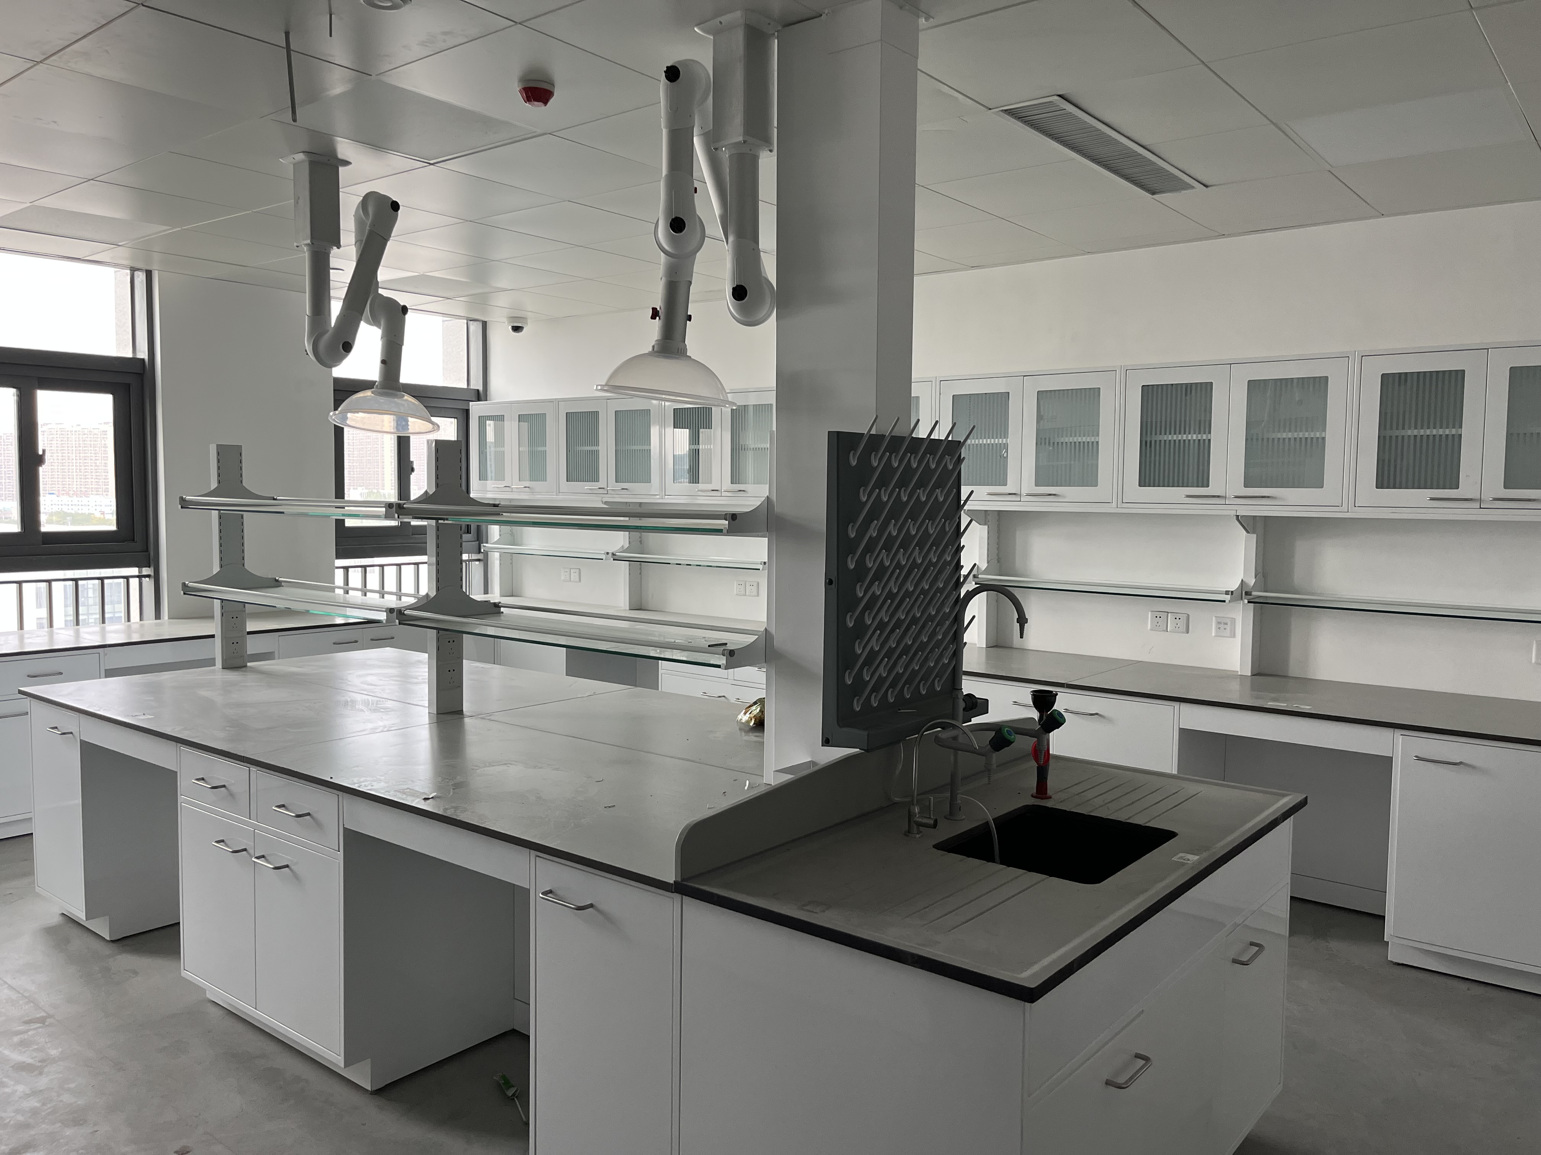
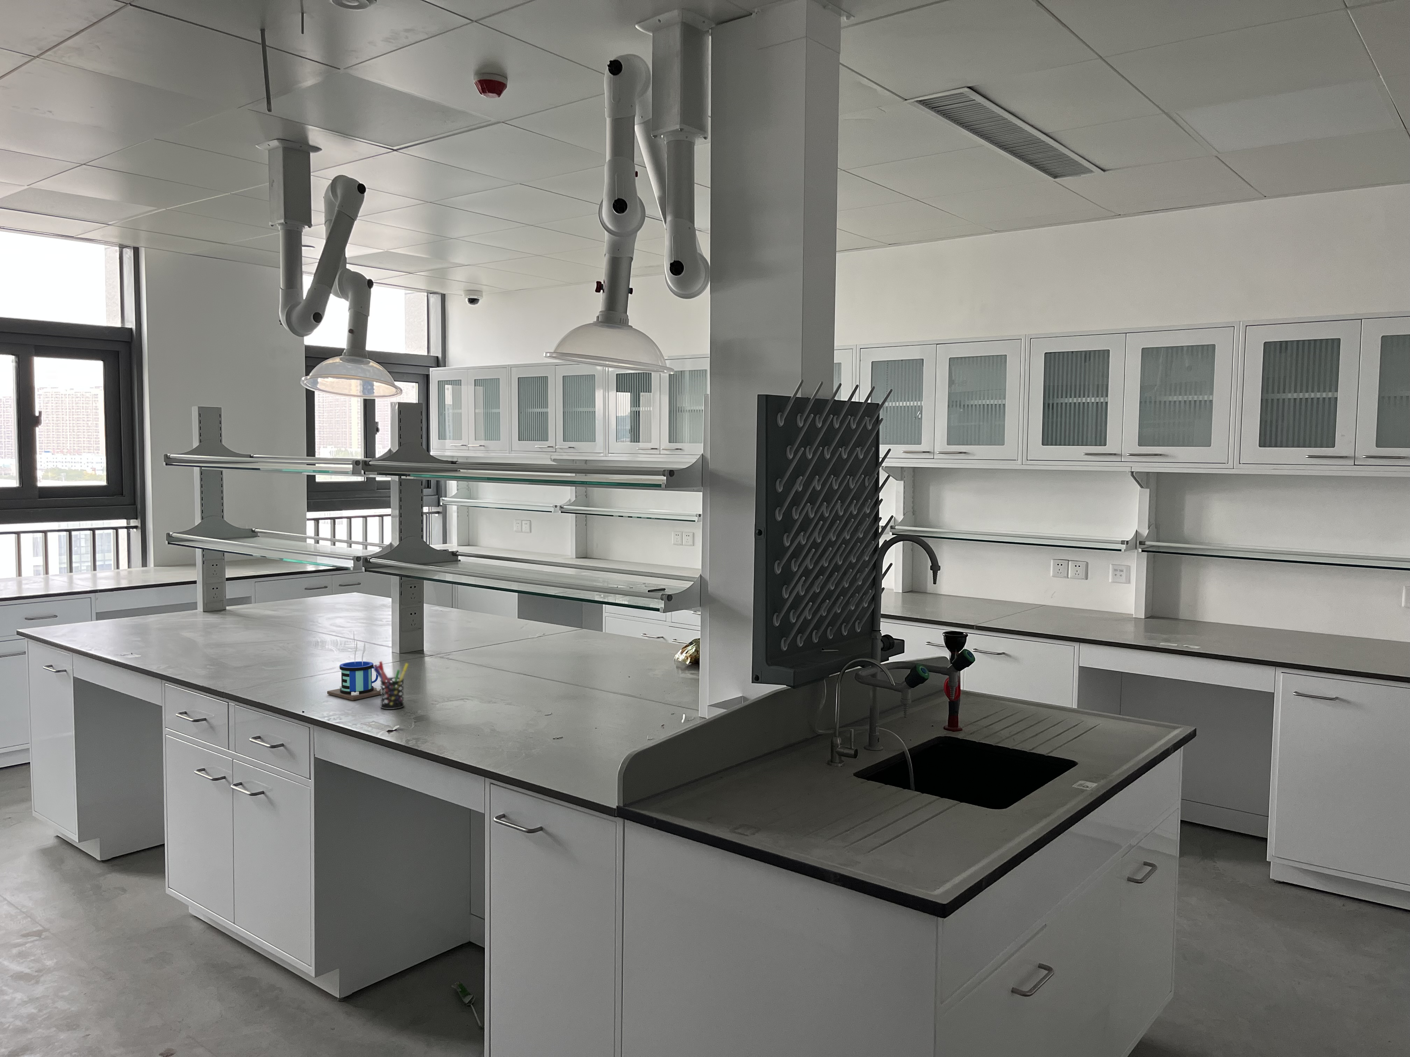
+ mug [328,631,385,701]
+ pen holder [373,661,409,709]
